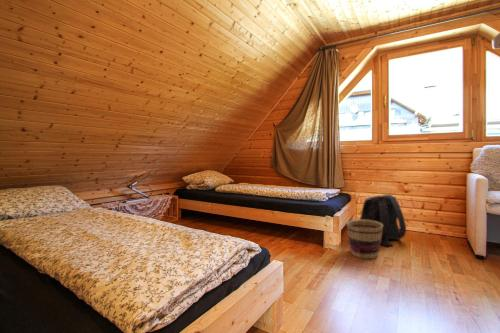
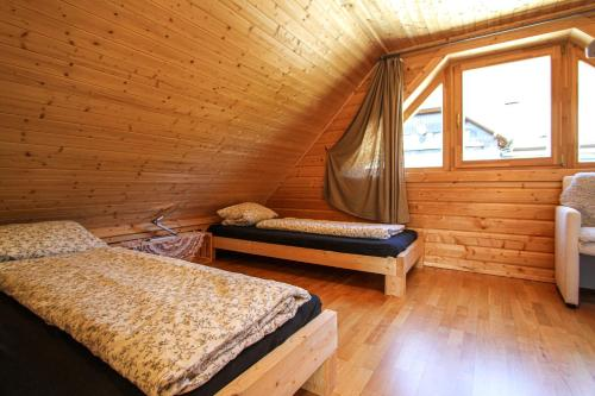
- basket [345,219,383,260]
- backpack [359,193,407,248]
